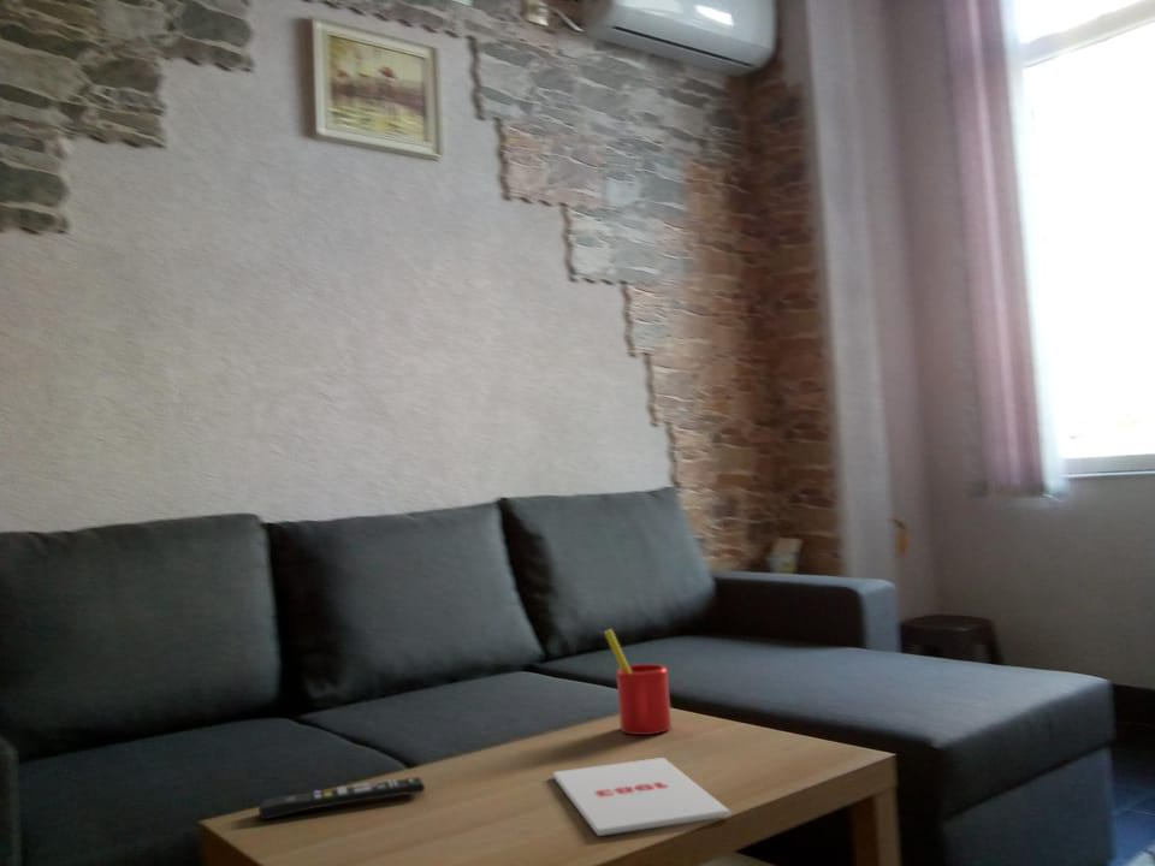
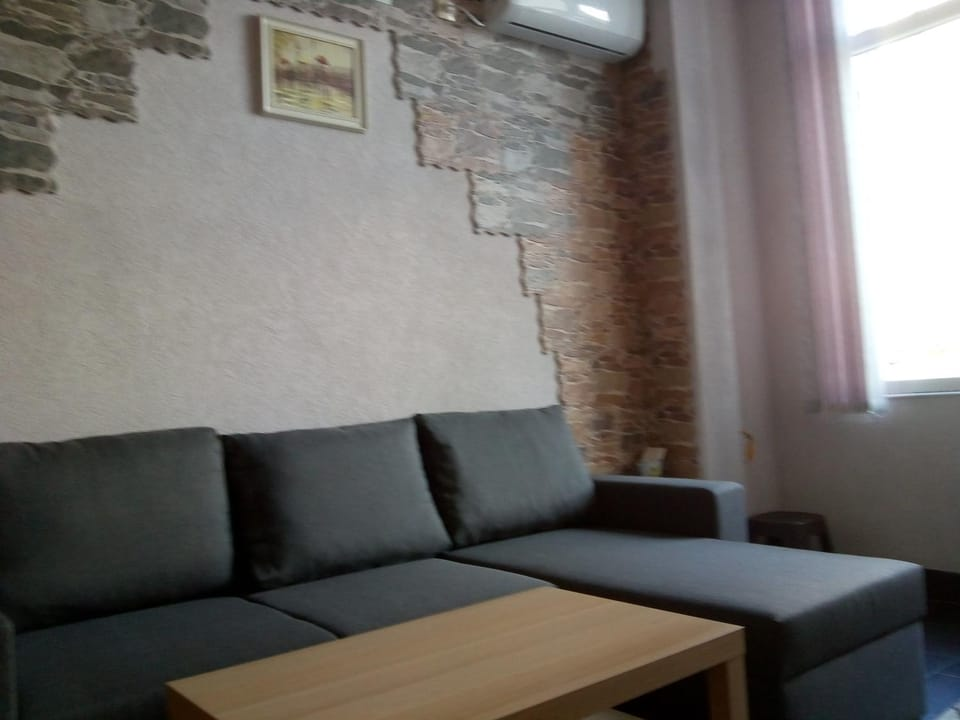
- straw [603,628,673,736]
- remote control [257,776,426,821]
- magazine [551,757,732,837]
